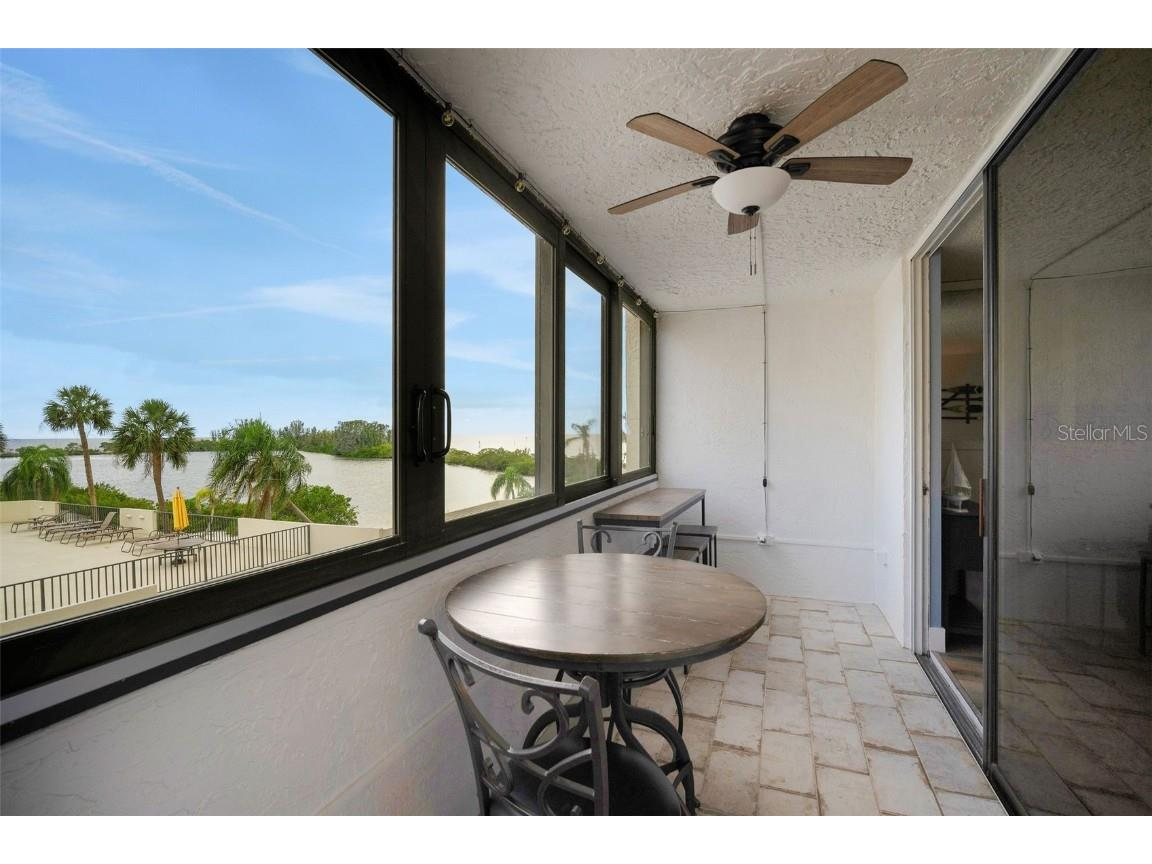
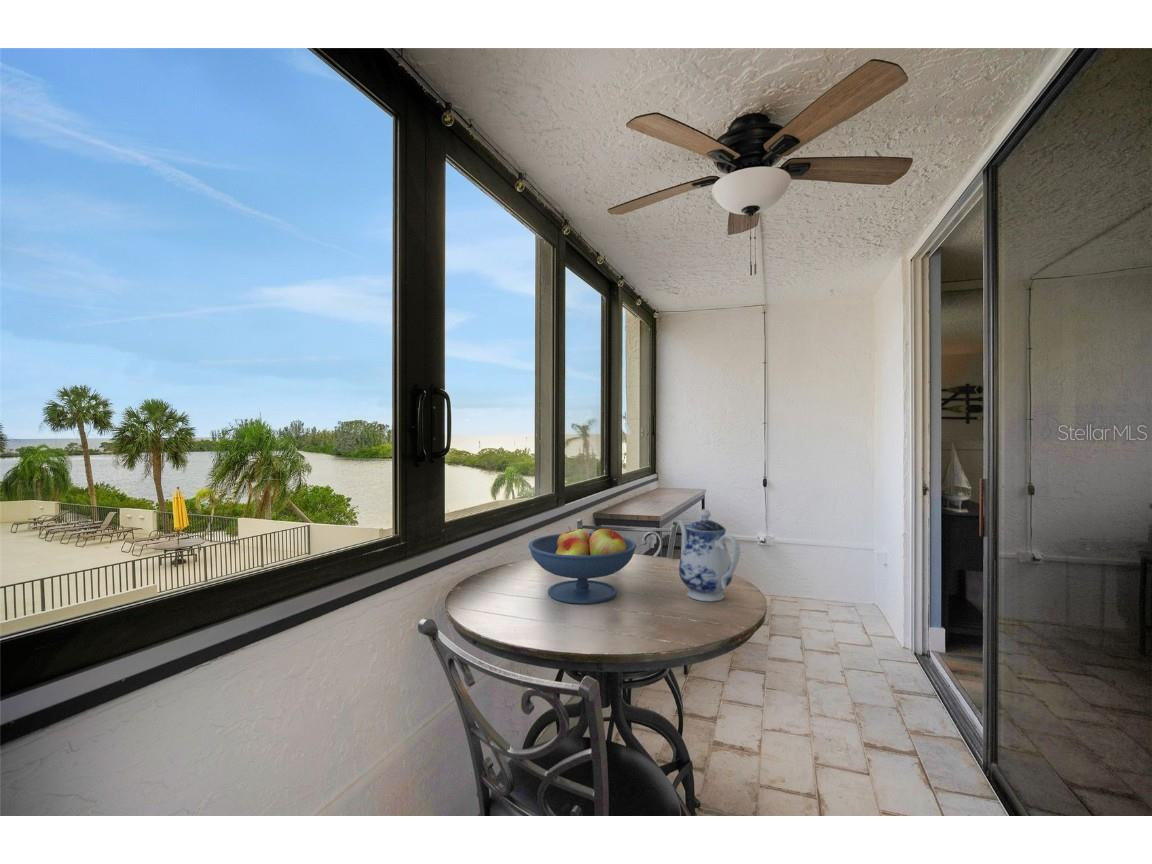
+ fruit bowl [528,526,638,605]
+ teapot [676,508,741,602]
